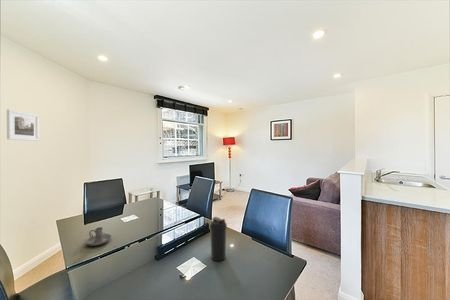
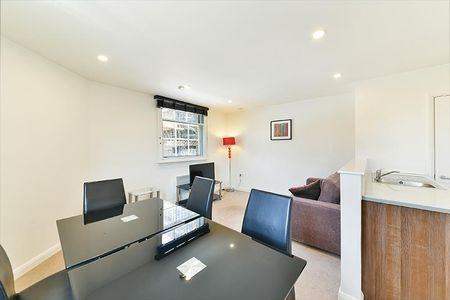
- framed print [6,108,40,142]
- water bottle [209,216,228,262]
- candle holder [85,226,112,247]
